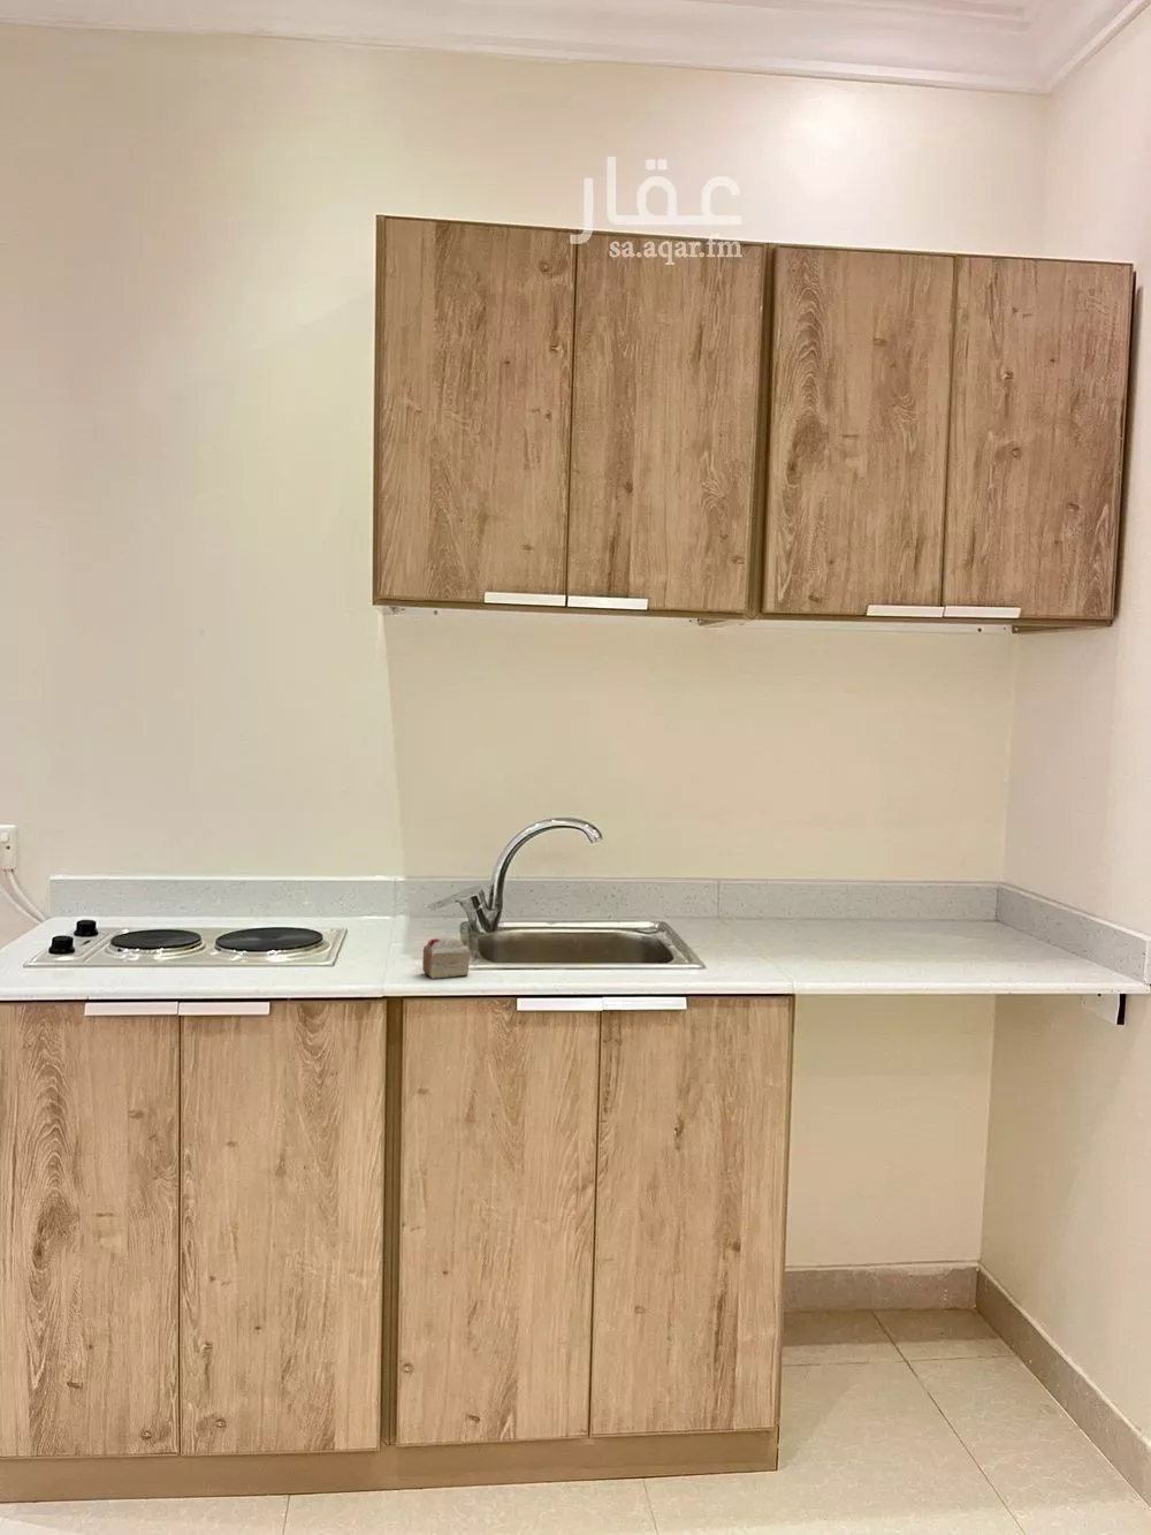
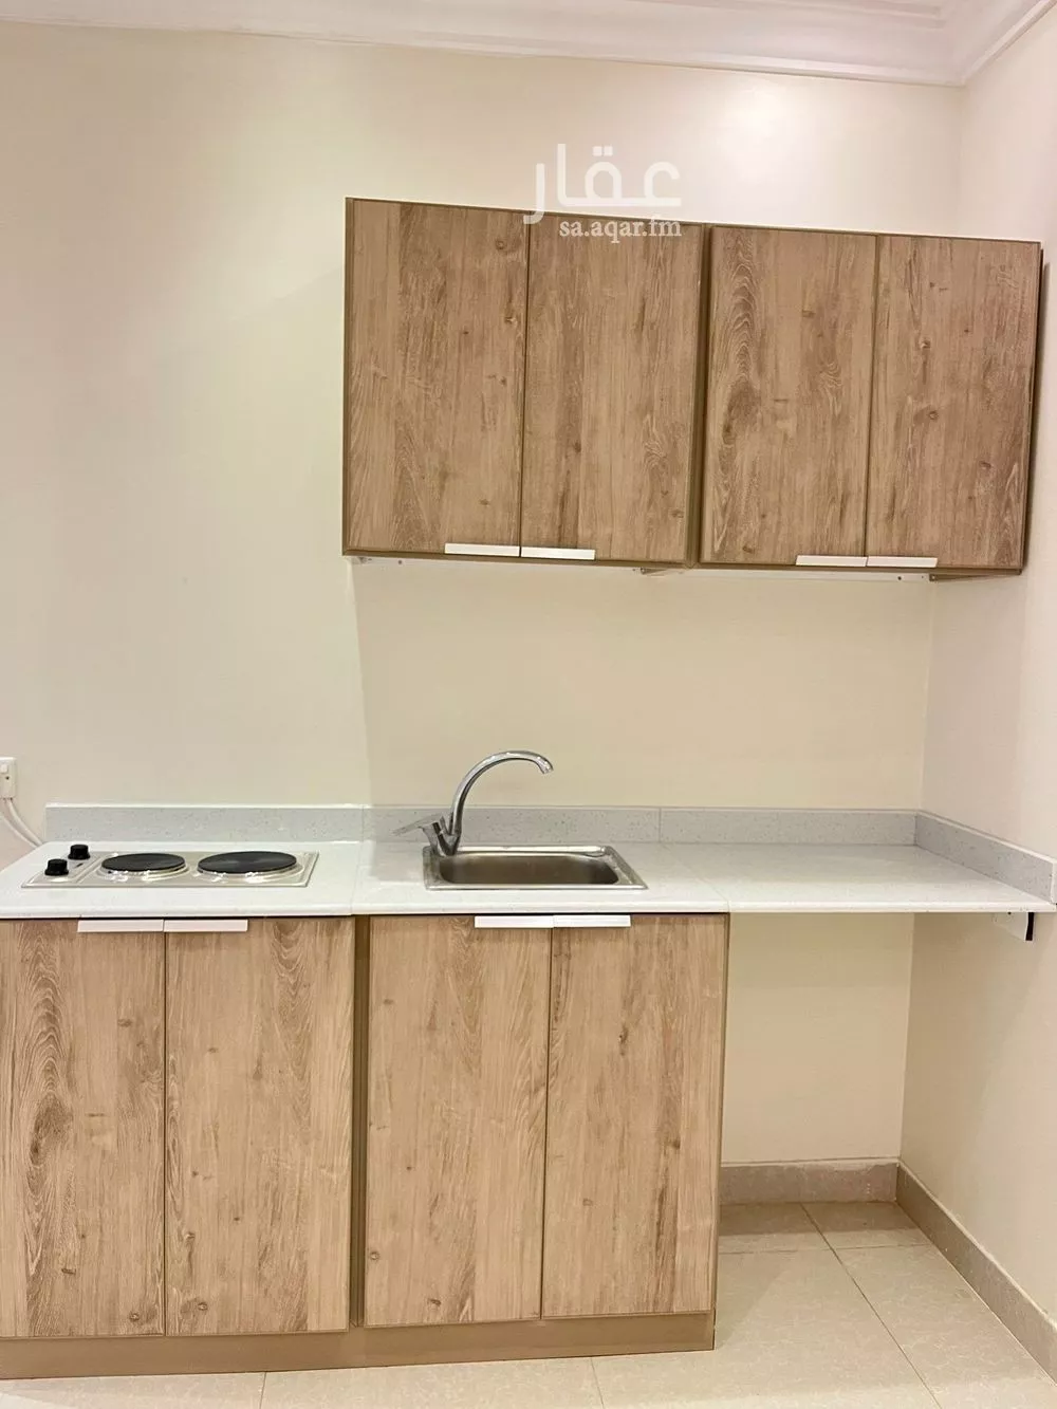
- cake slice [421,935,470,980]
